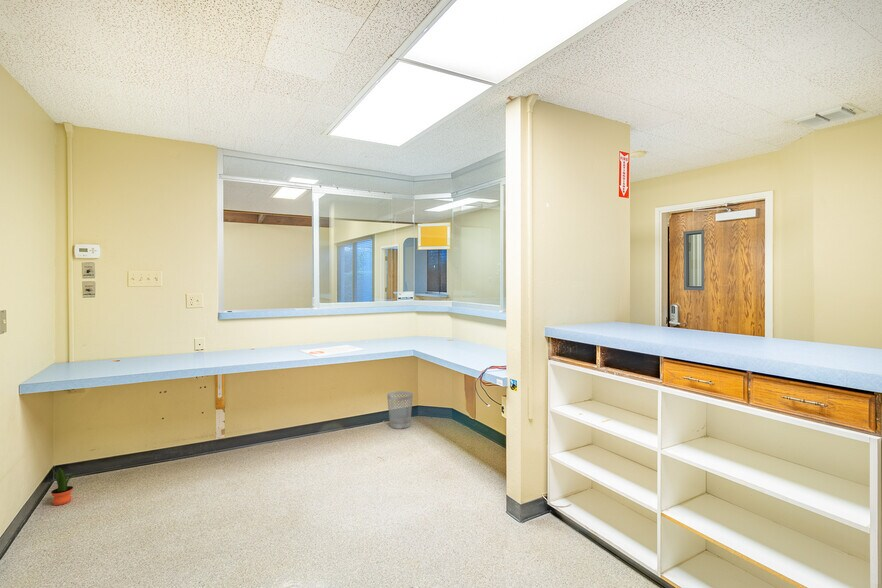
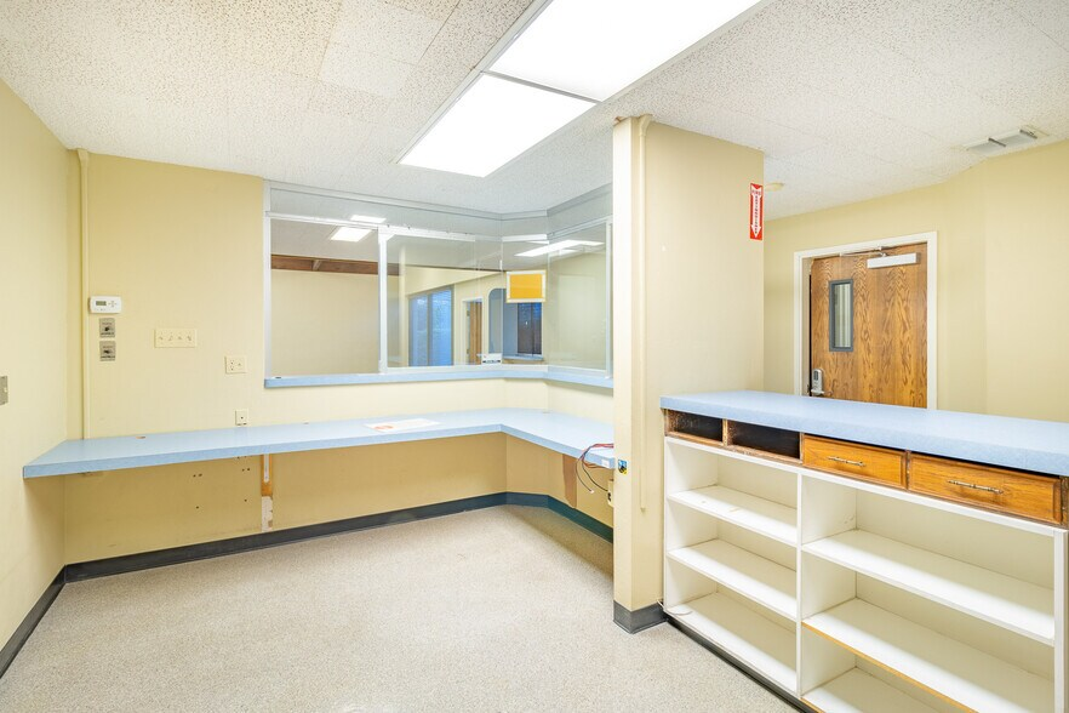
- wastebasket [386,390,414,430]
- potted plant [50,467,77,506]
